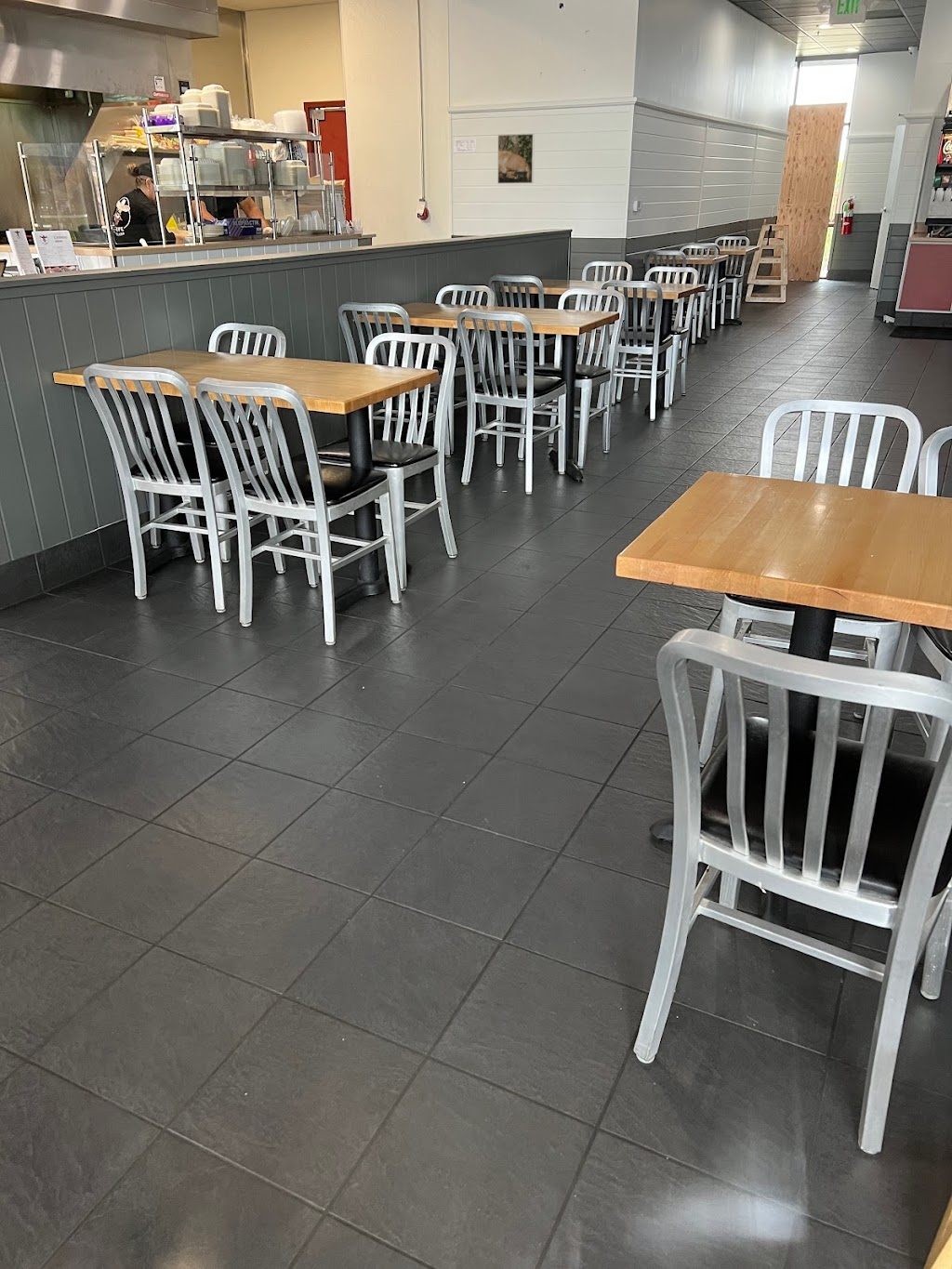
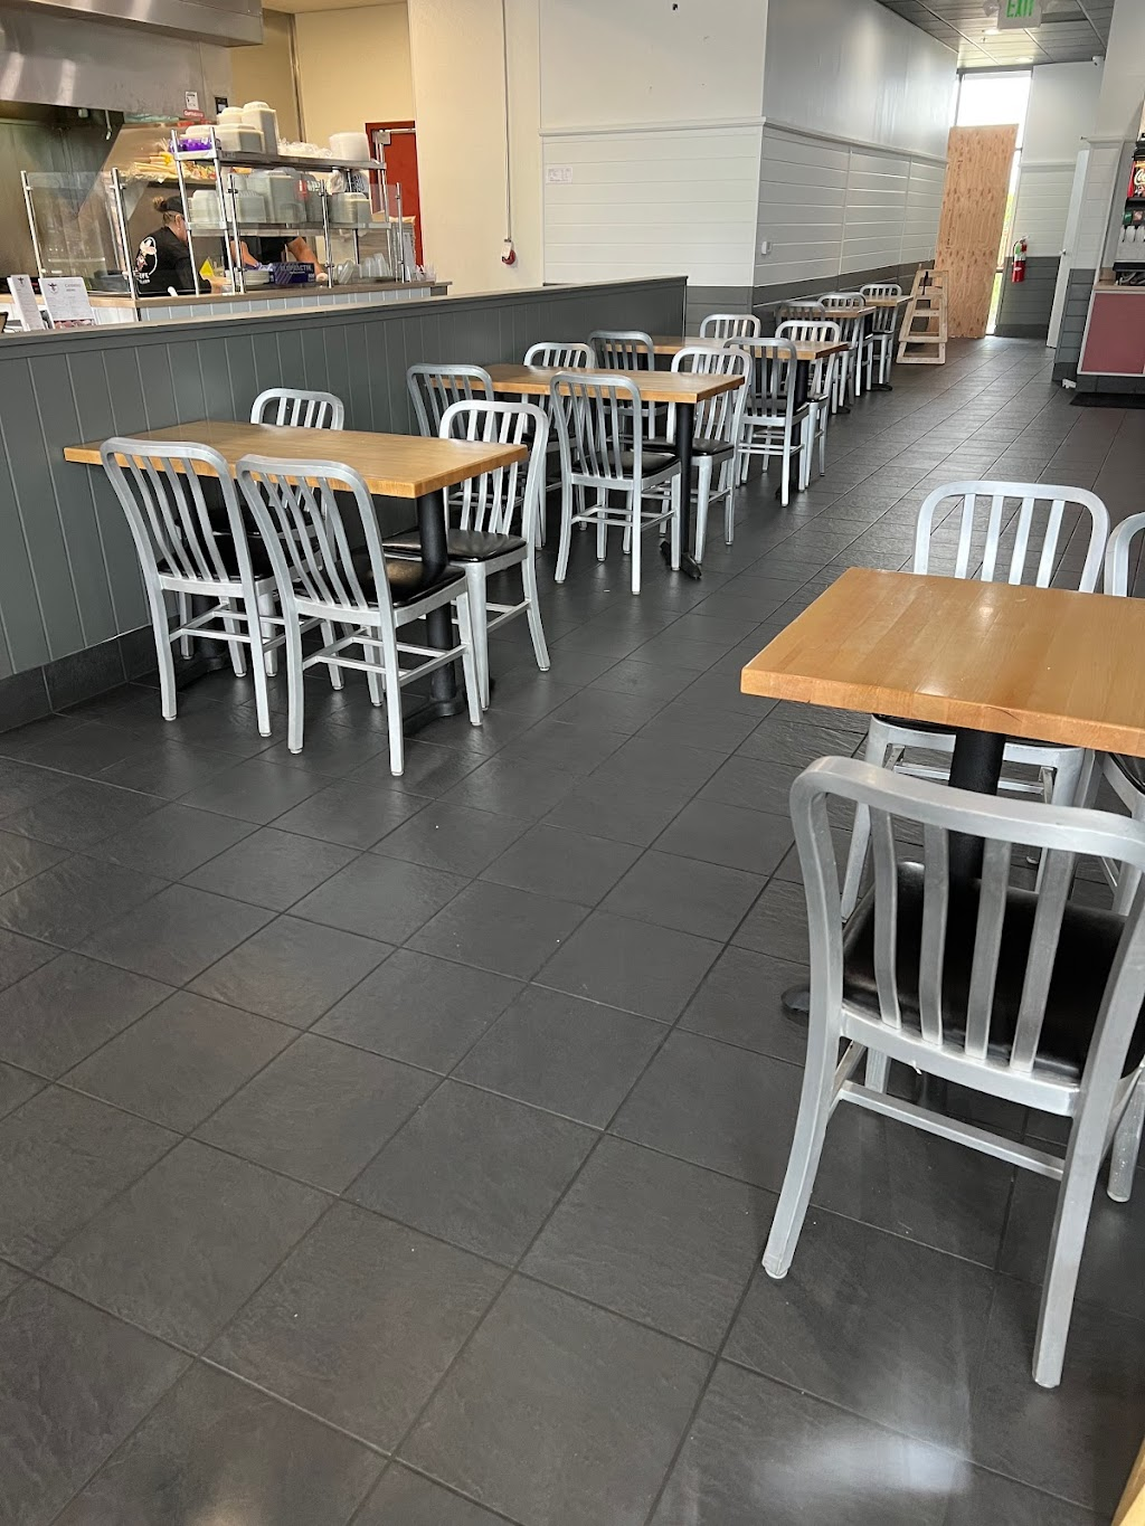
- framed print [497,133,536,184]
